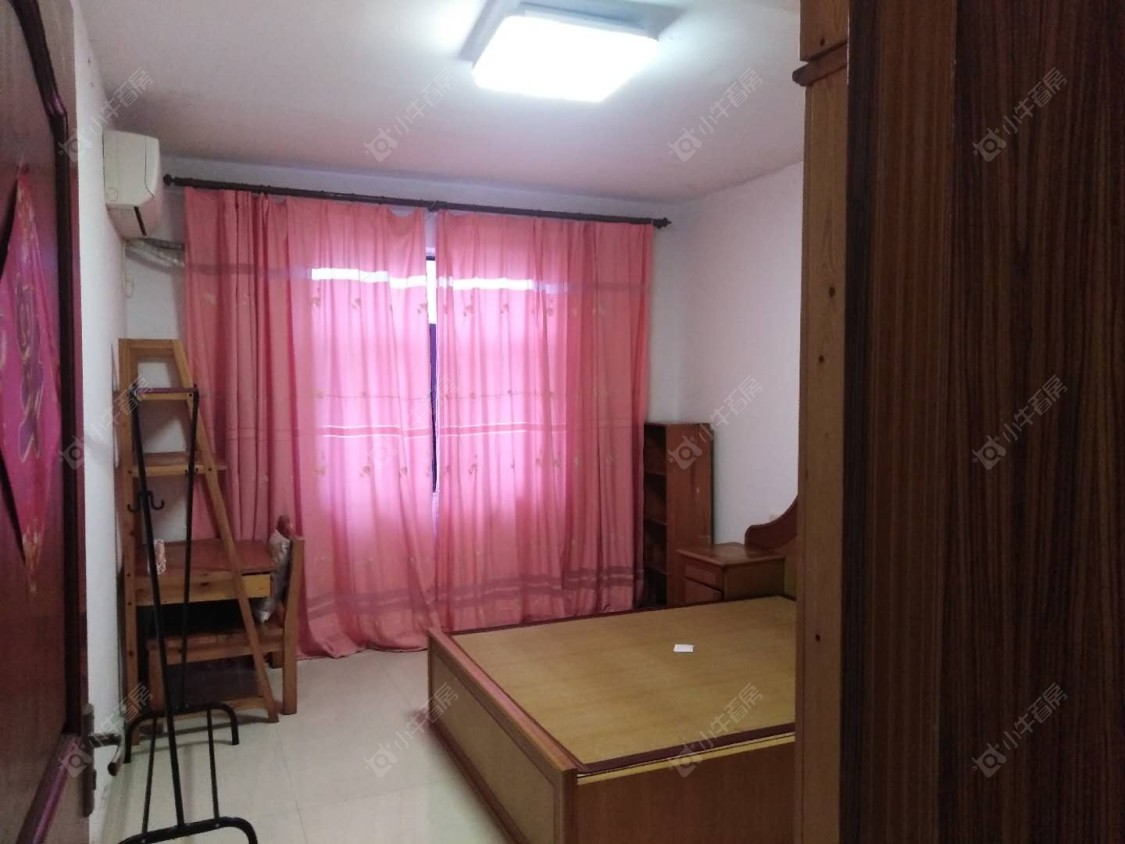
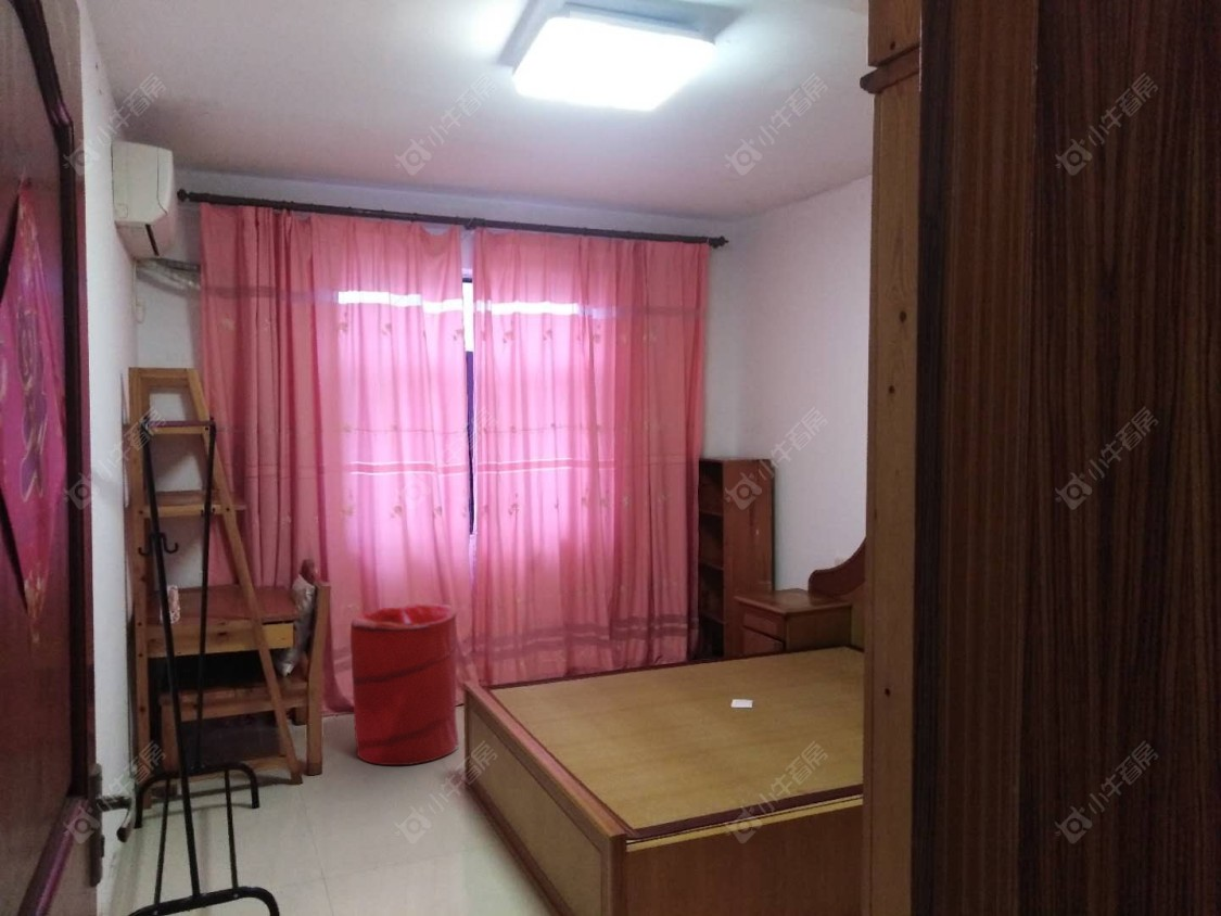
+ laundry hamper [349,602,459,766]
